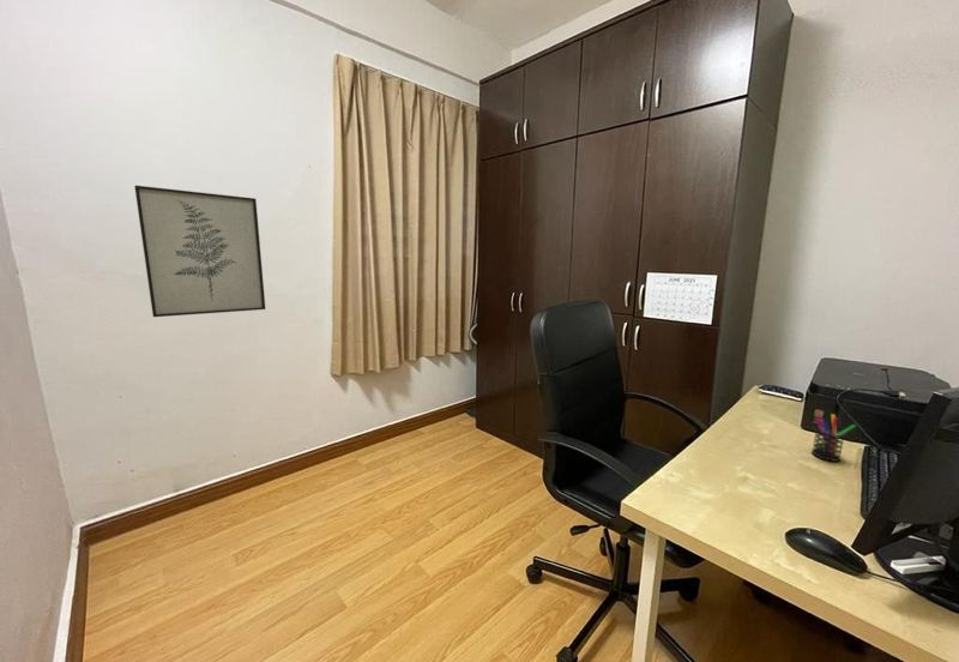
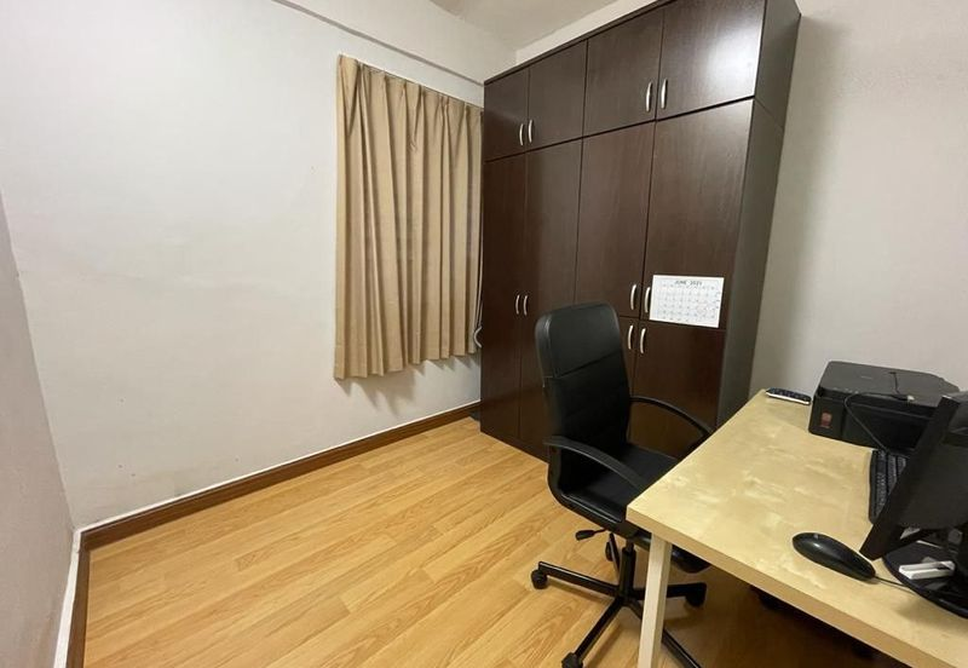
- wall art [134,185,266,318]
- pen holder [810,413,857,463]
